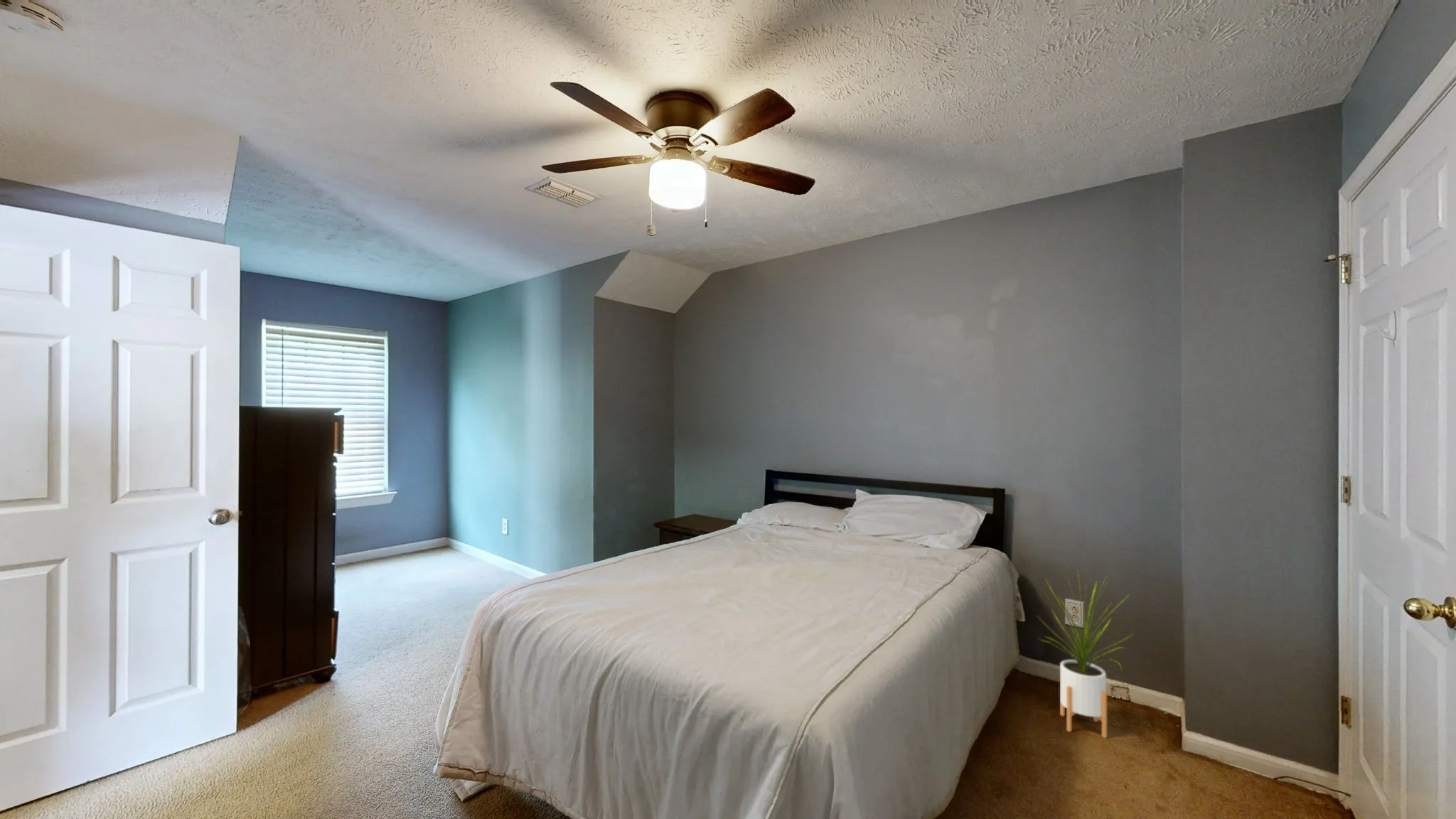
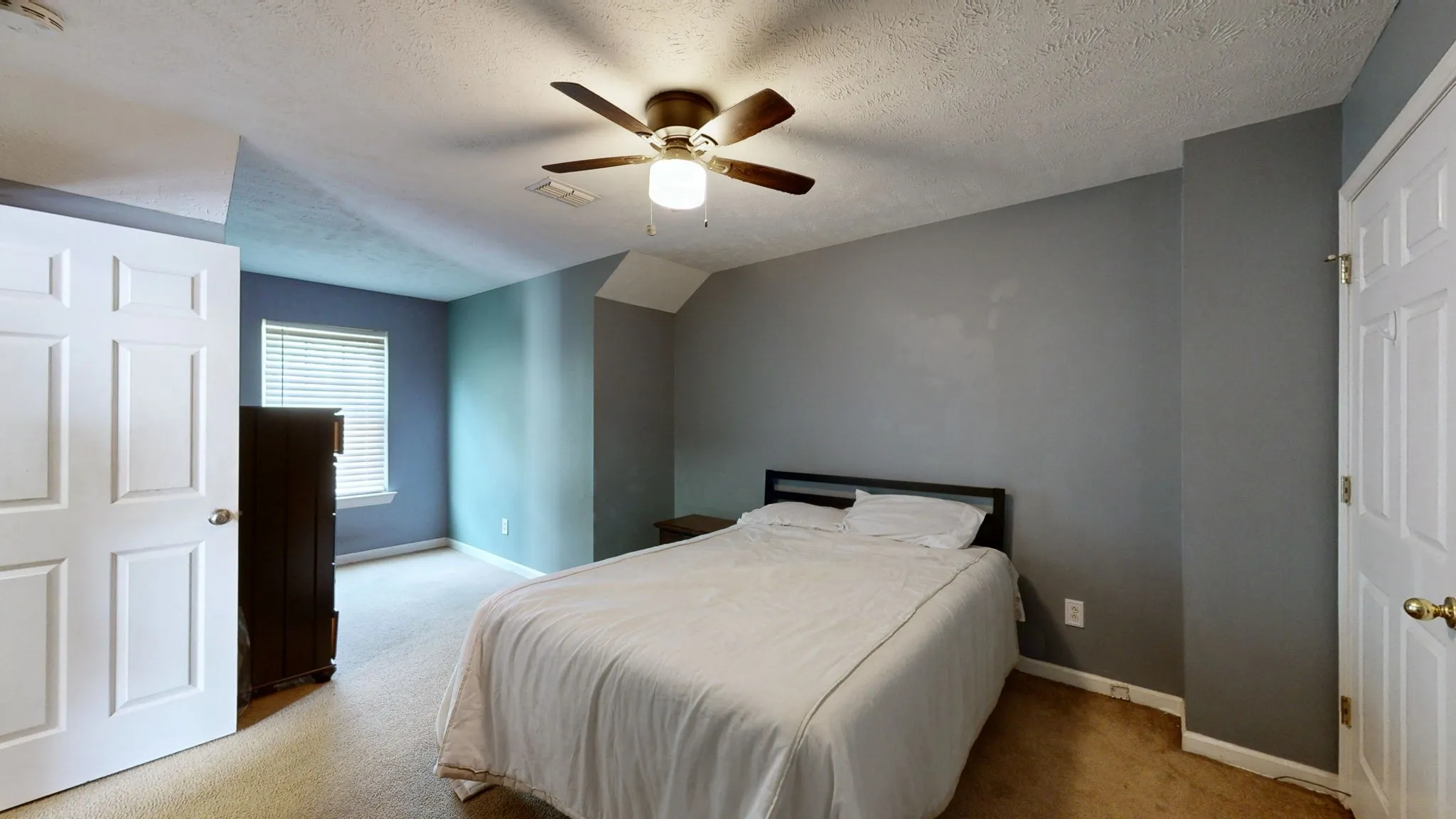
- house plant [1037,571,1135,739]
